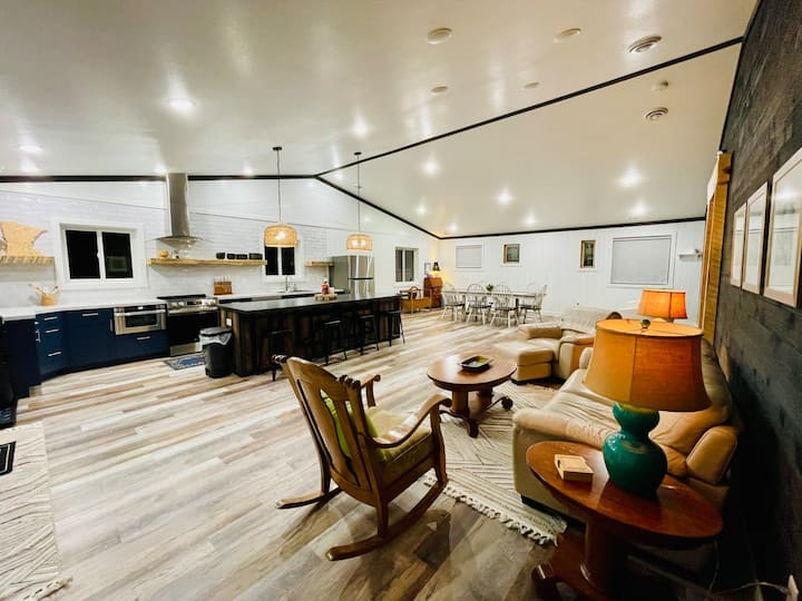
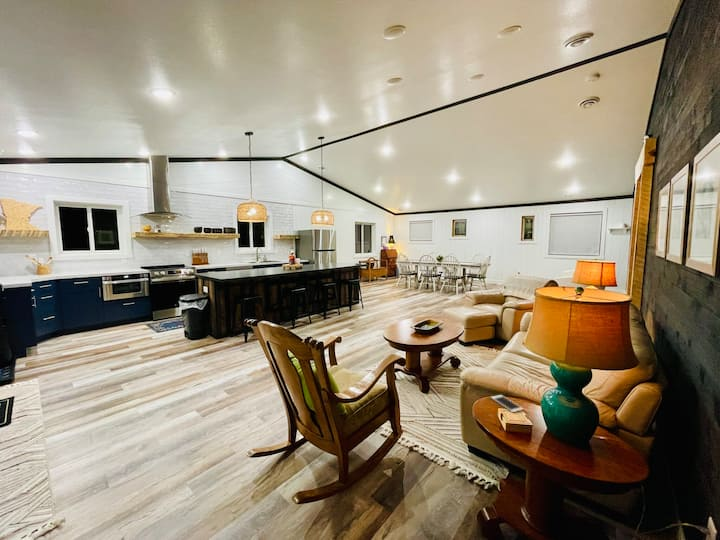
+ cell phone [490,394,524,412]
